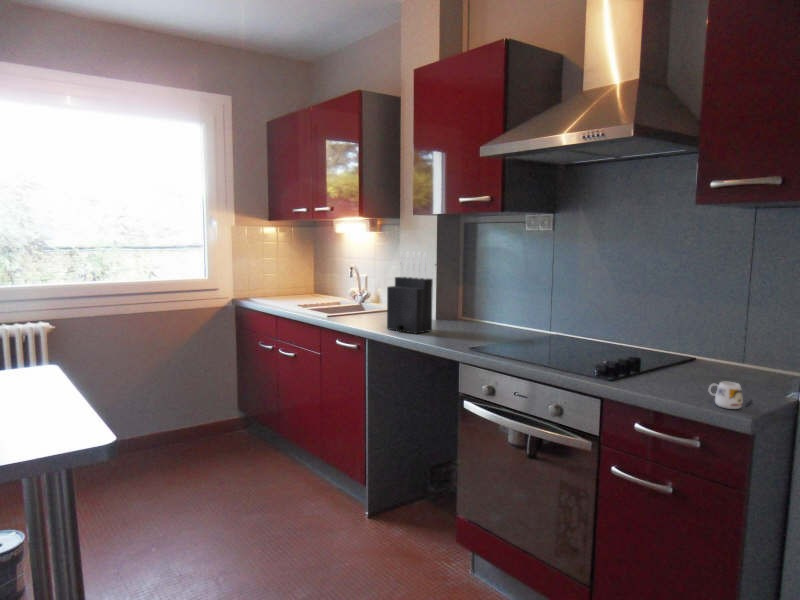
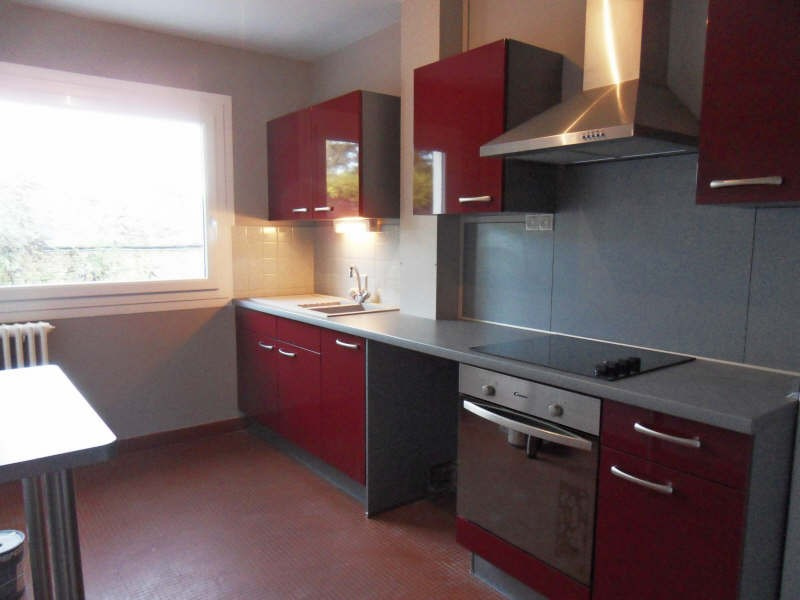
- mug [708,381,754,410]
- knife block [386,250,434,335]
